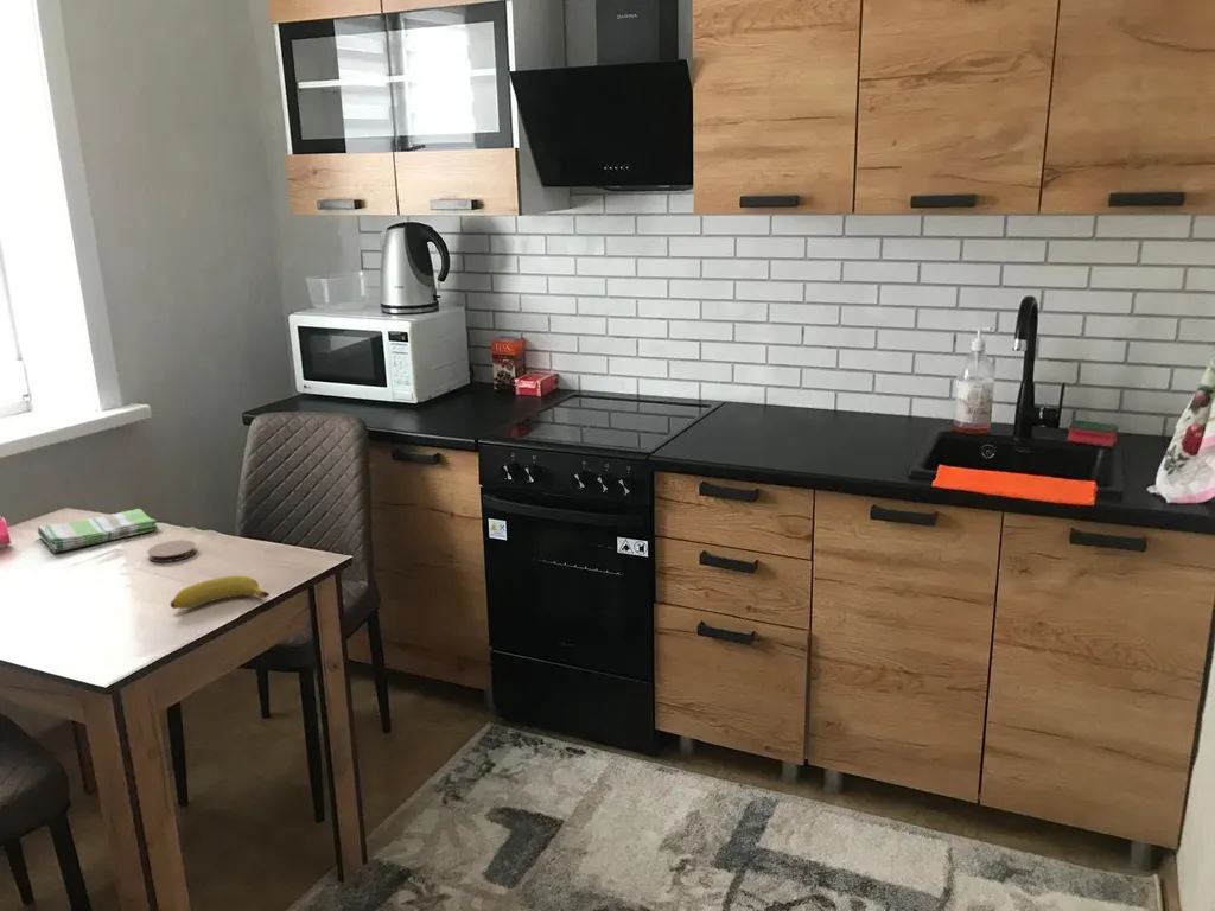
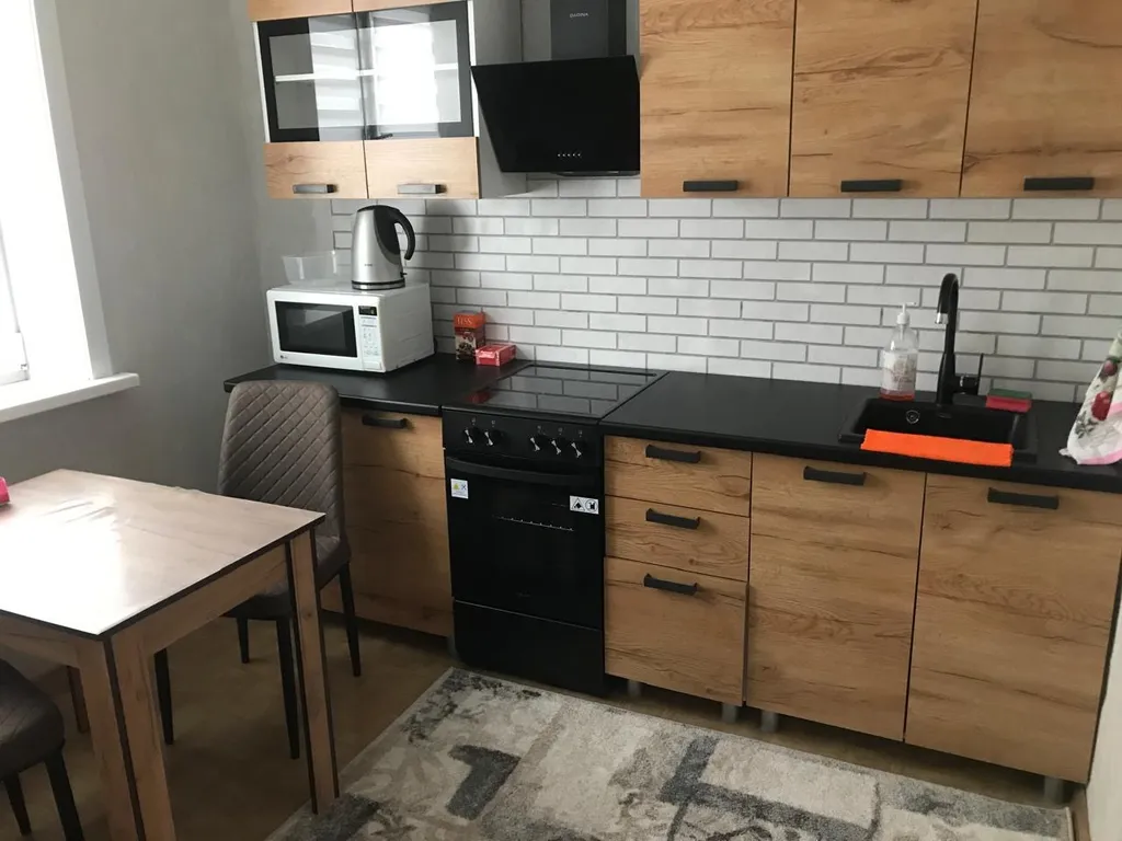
- coaster [146,539,197,563]
- banana [170,575,271,610]
- dish towel [37,508,159,554]
